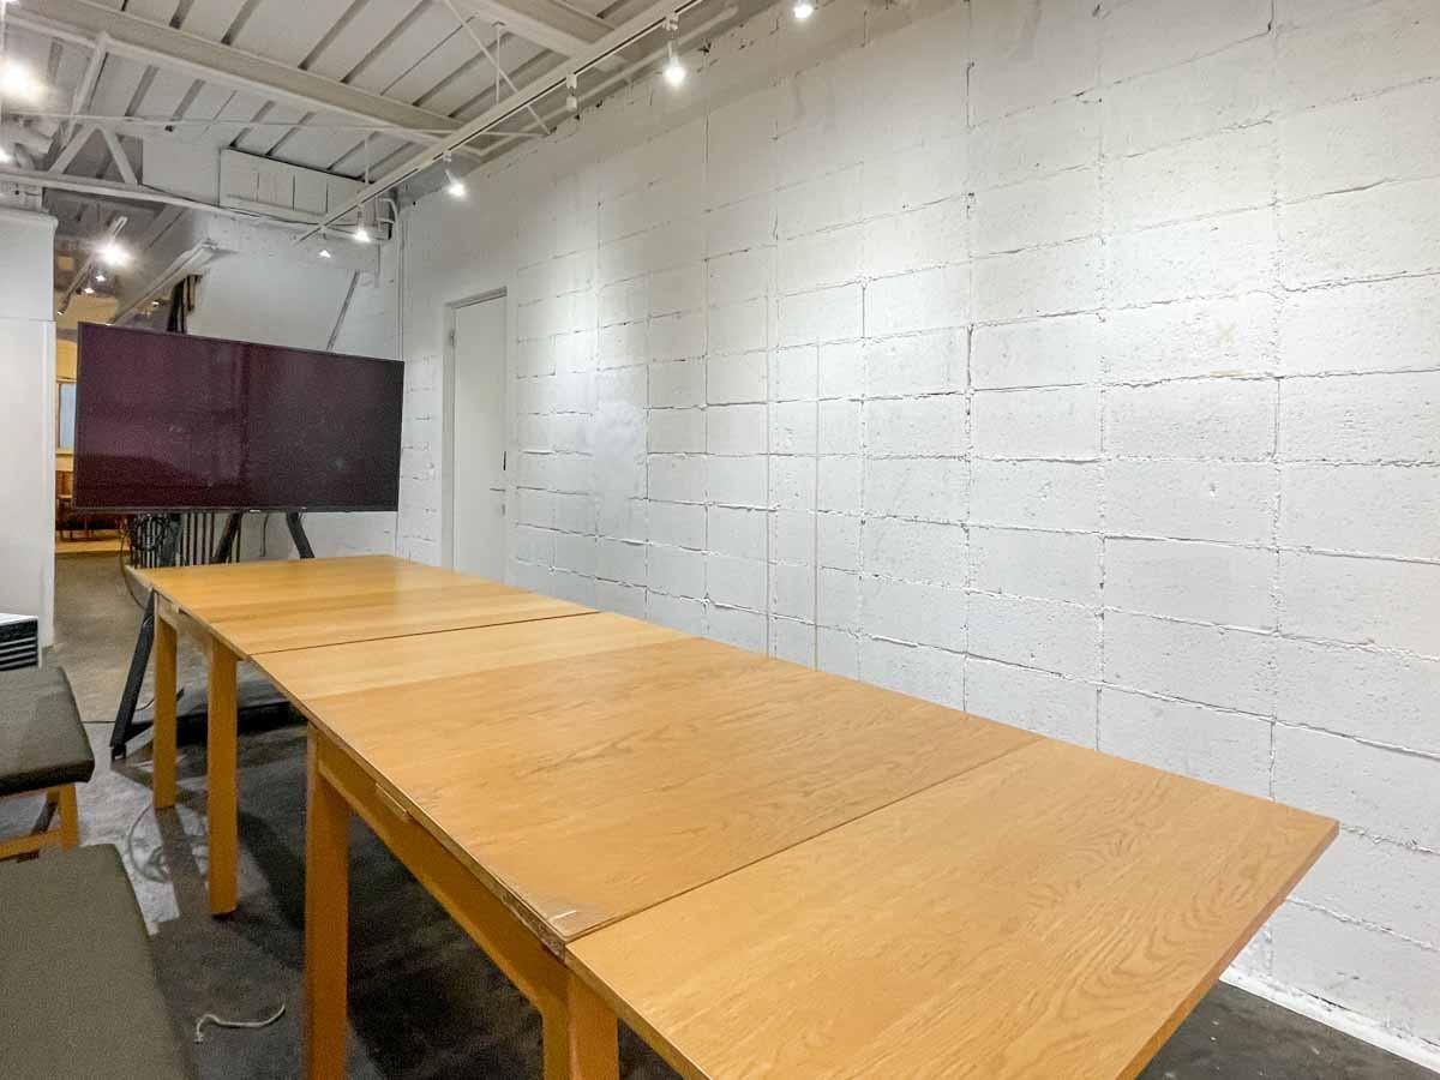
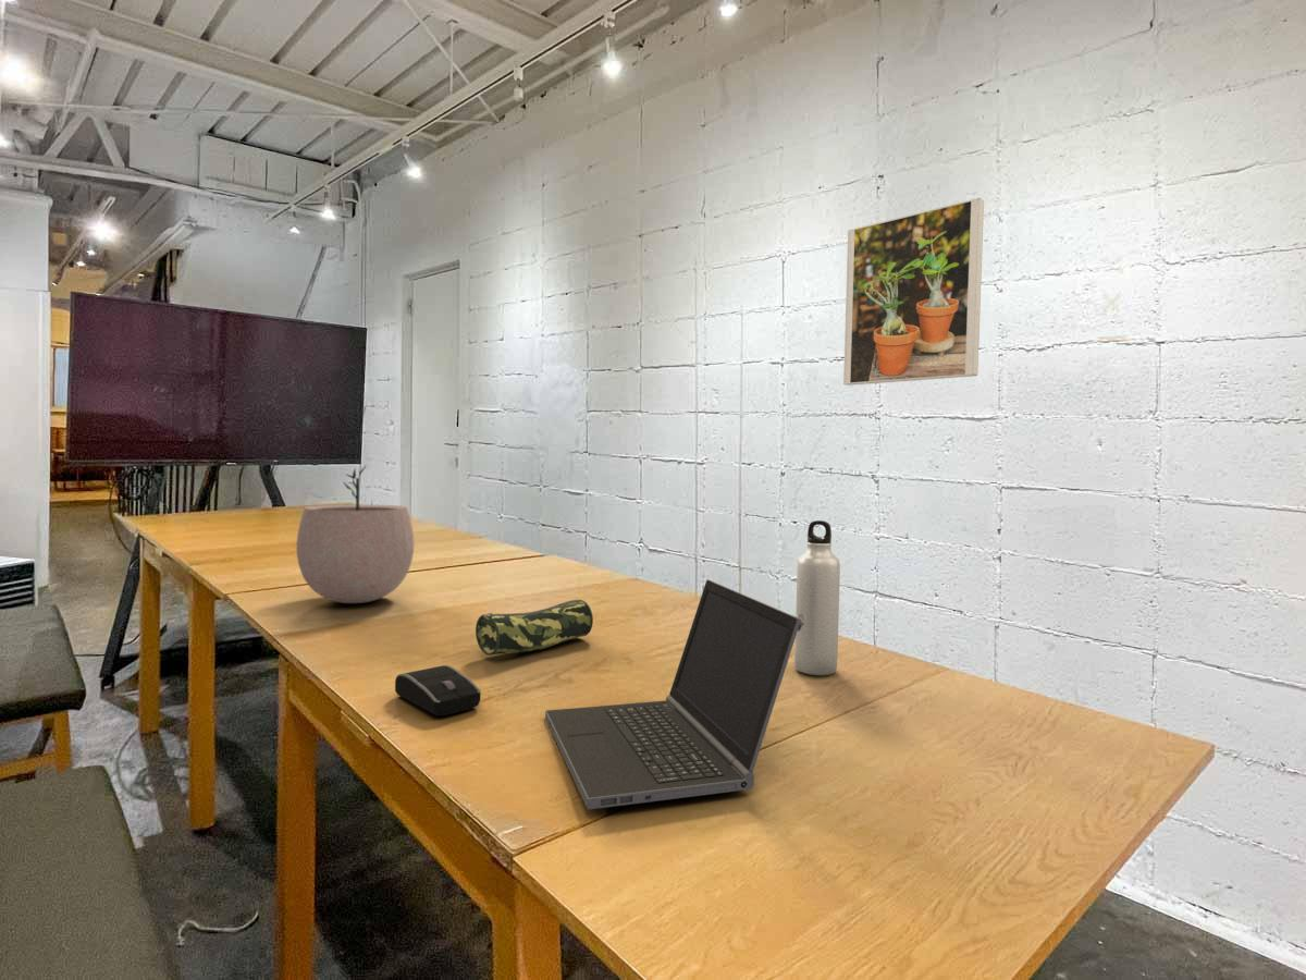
+ water bottle [793,519,841,676]
+ computer mouse [394,664,482,716]
+ plant pot [295,465,415,604]
+ pencil case [475,599,594,657]
+ laptop computer [544,578,801,810]
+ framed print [842,197,985,387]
